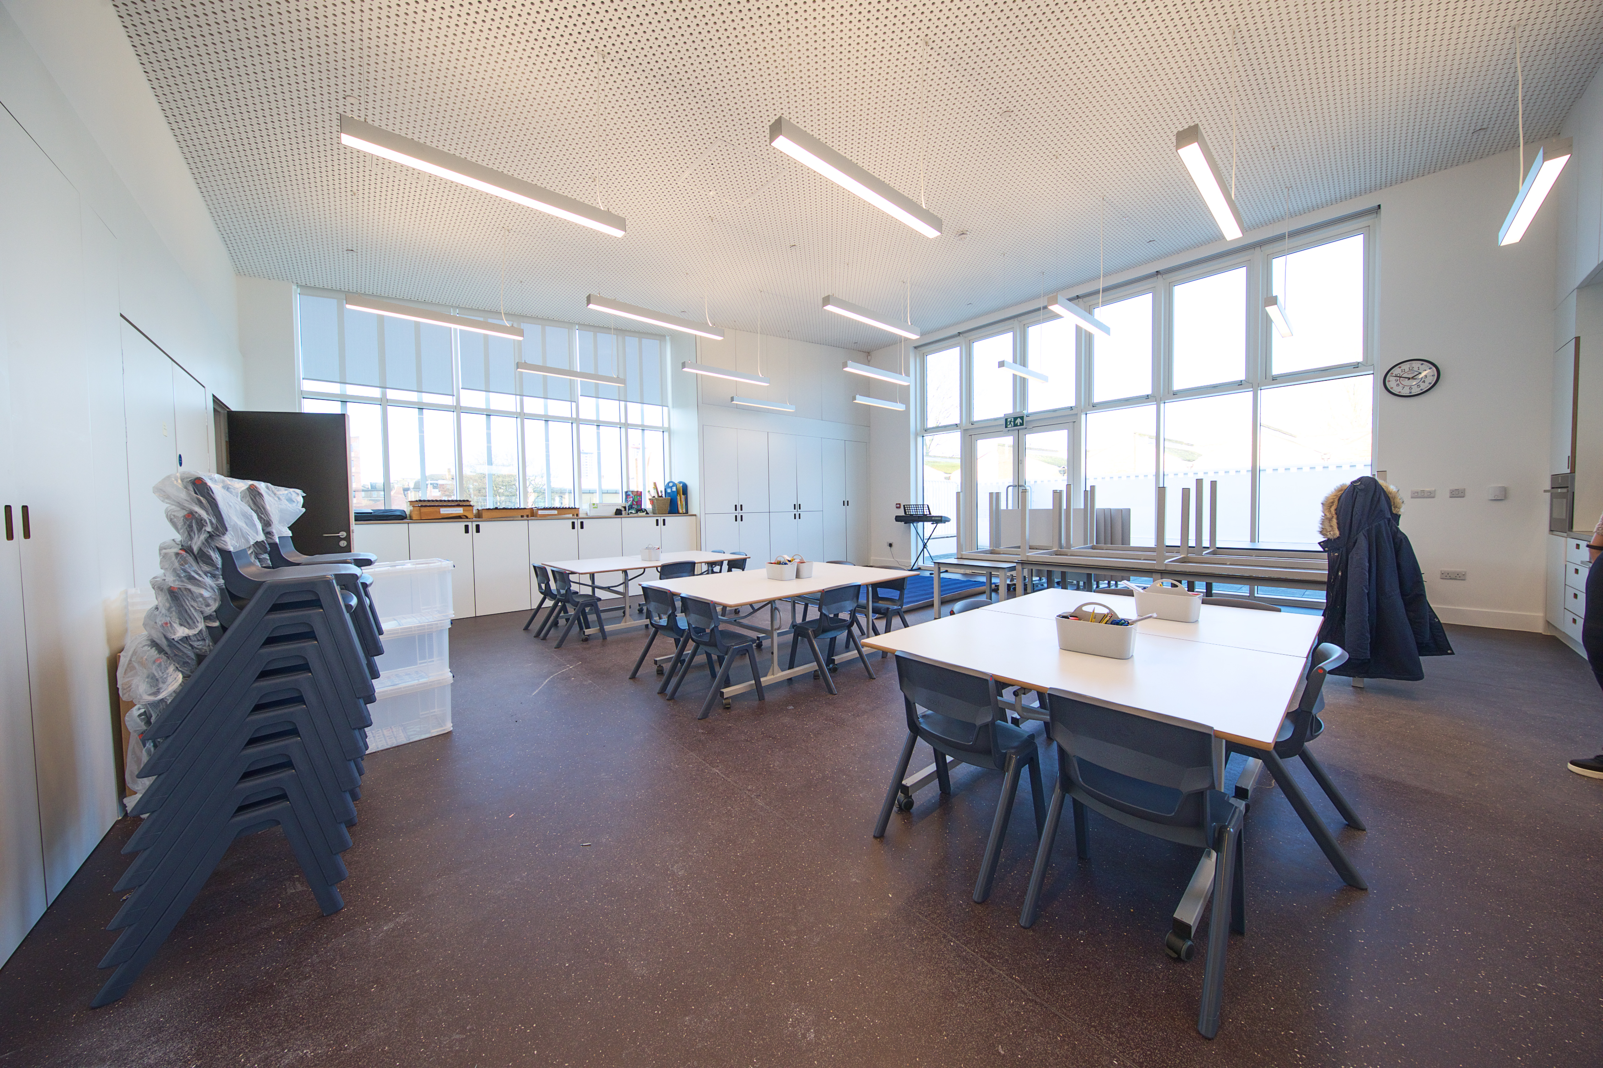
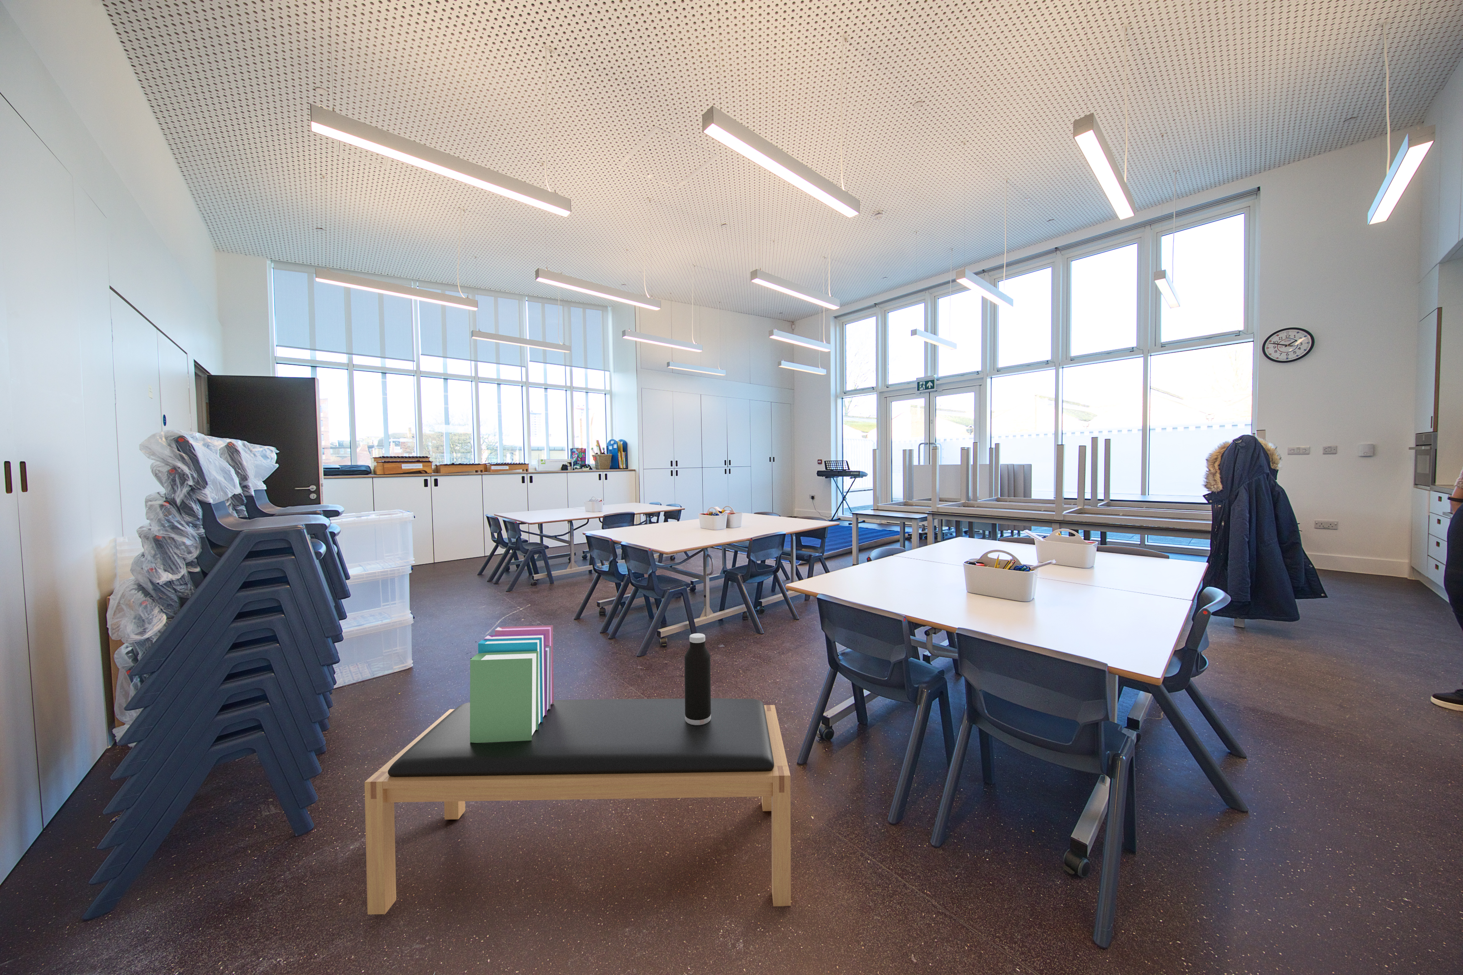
+ books [469,625,554,743]
+ bench [364,698,791,915]
+ water bottle [684,632,711,726]
